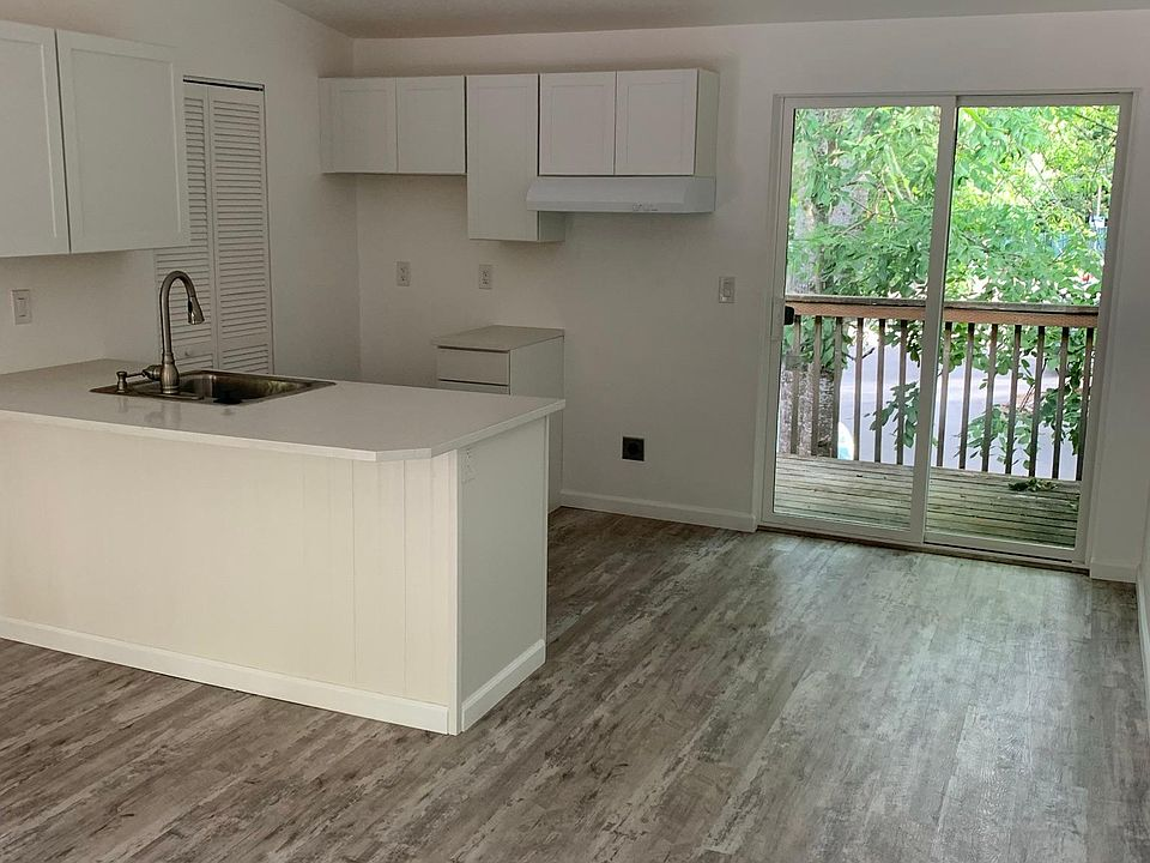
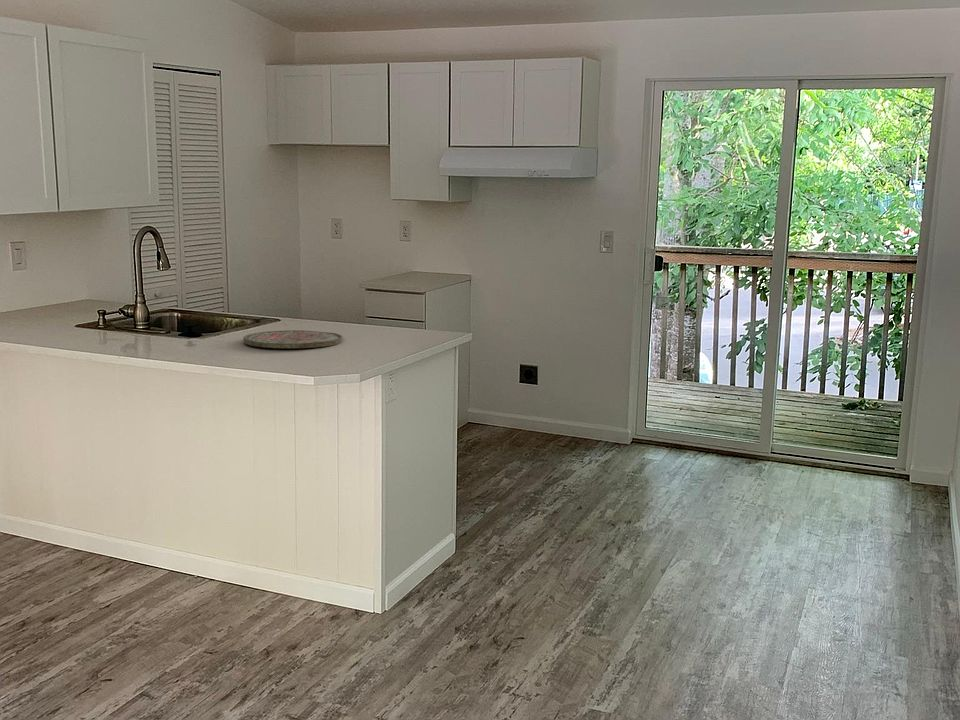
+ cutting board [243,329,343,349]
